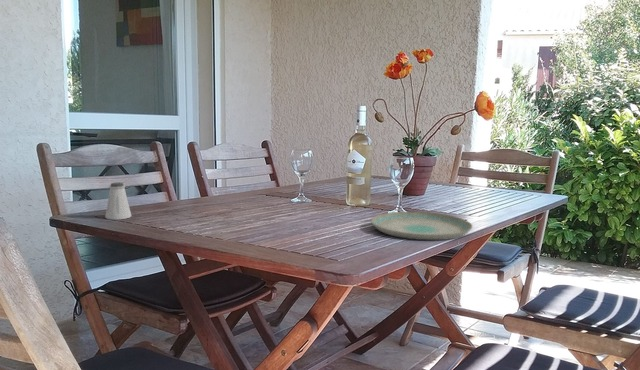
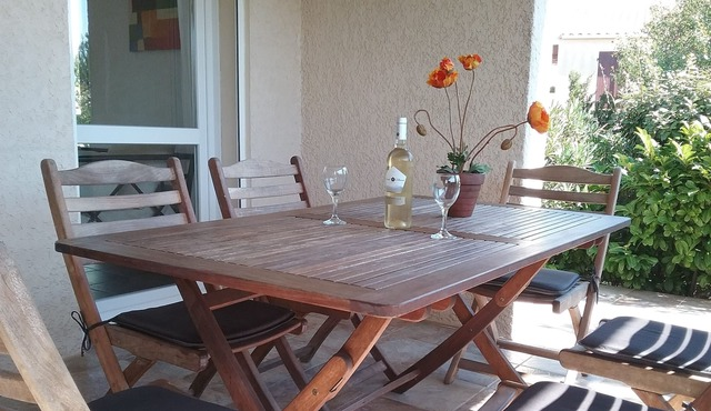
- plate [370,211,473,241]
- saltshaker [104,182,132,220]
